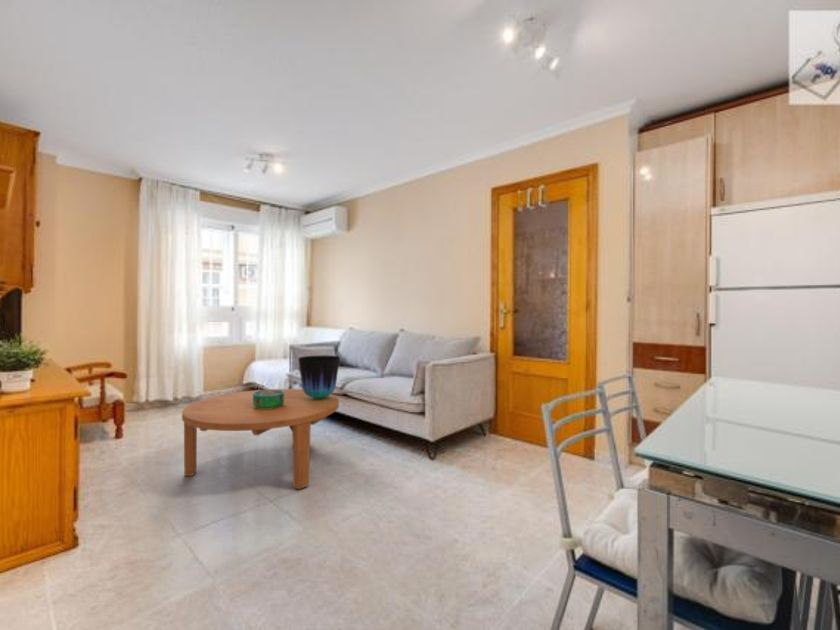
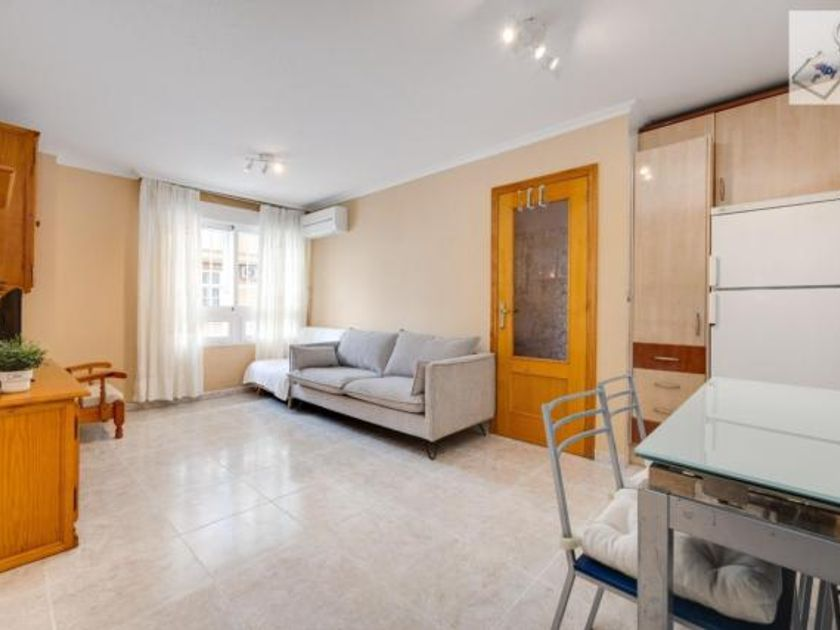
- coffee table [181,388,340,490]
- vase [297,354,341,398]
- decorative bowl [253,388,284,409]
